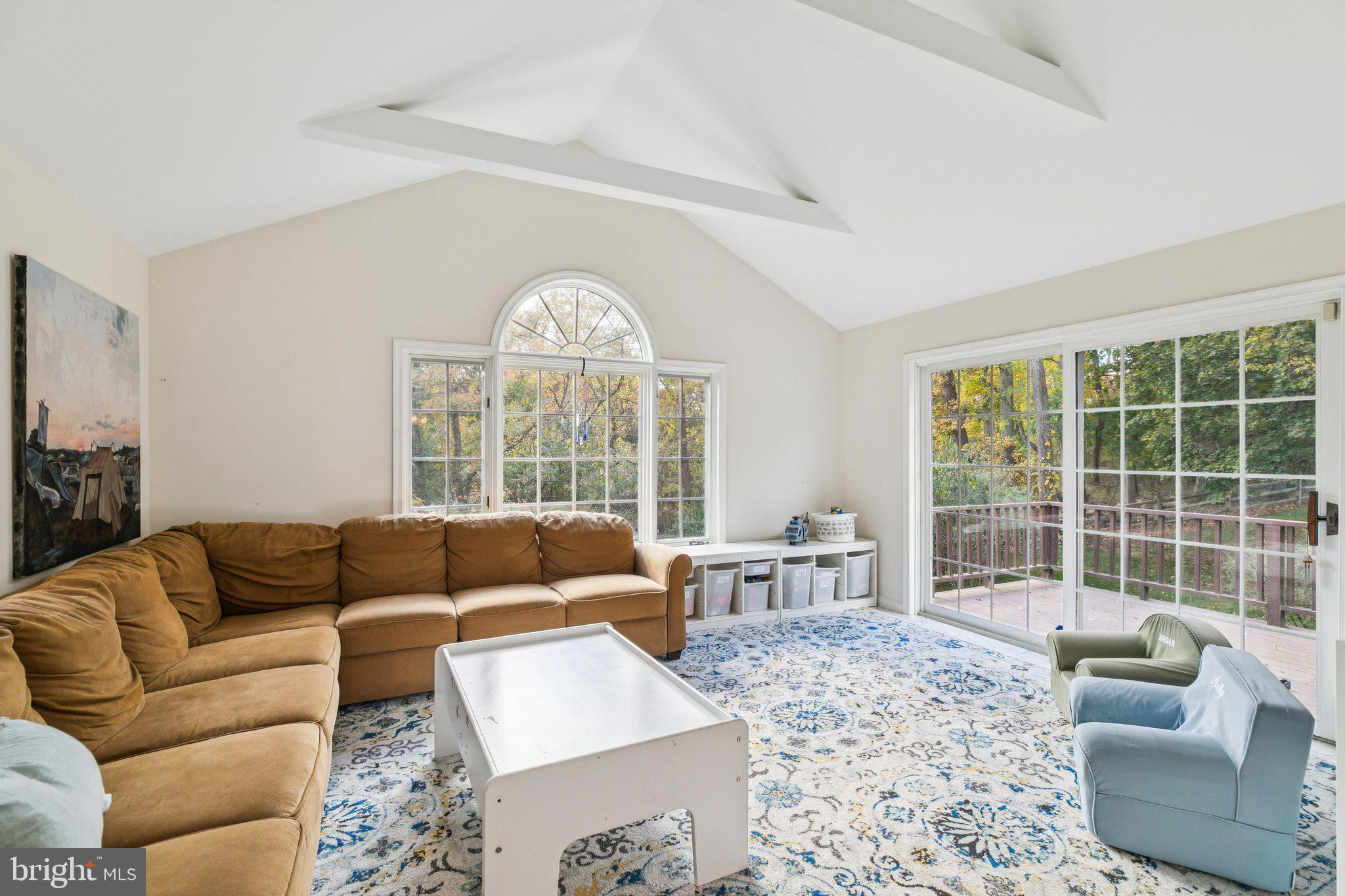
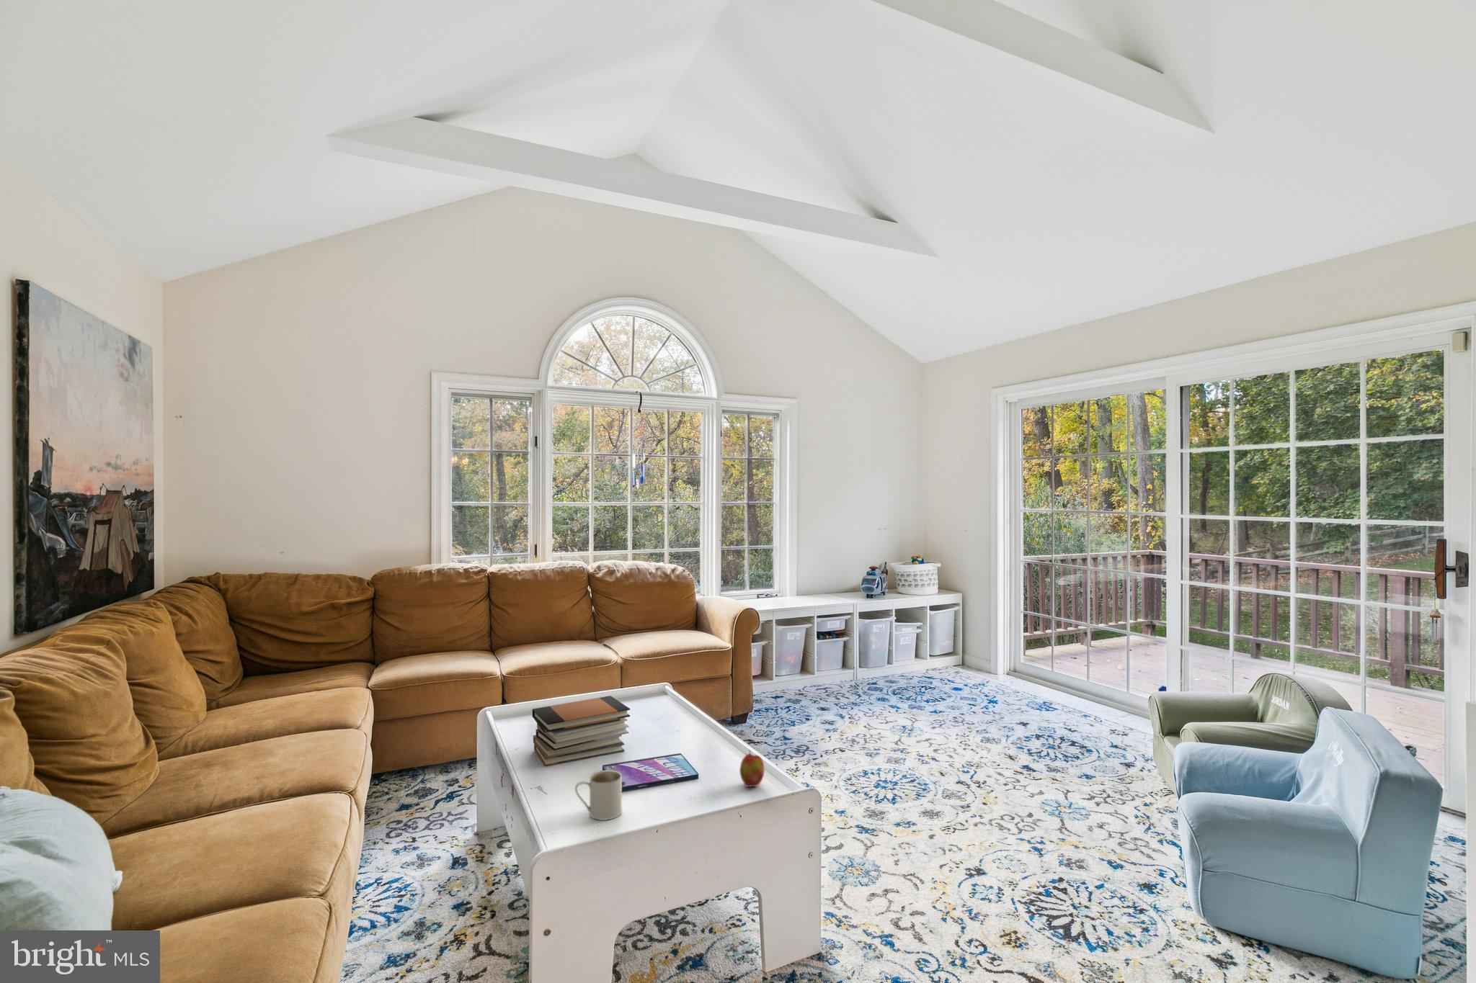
+ apple [739,749,765,788]
+ video game case [601,753,699,792]
+ book stack [532,694,631,767]
+ mug [574,770,622,821]
